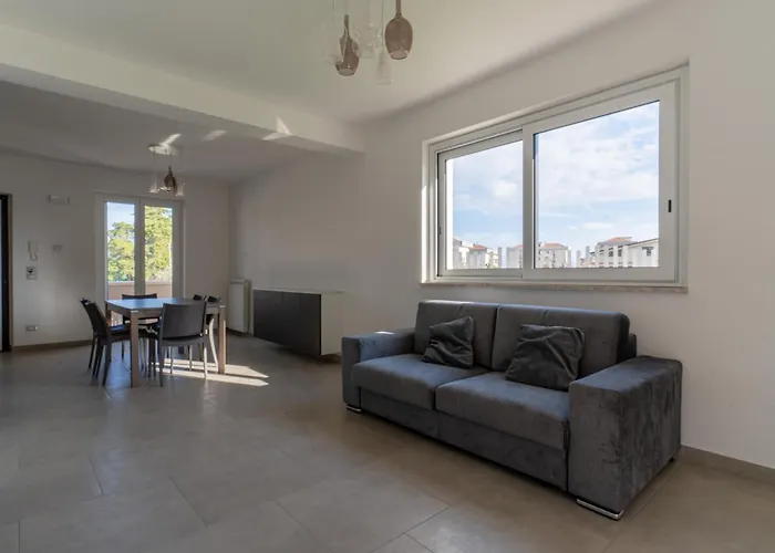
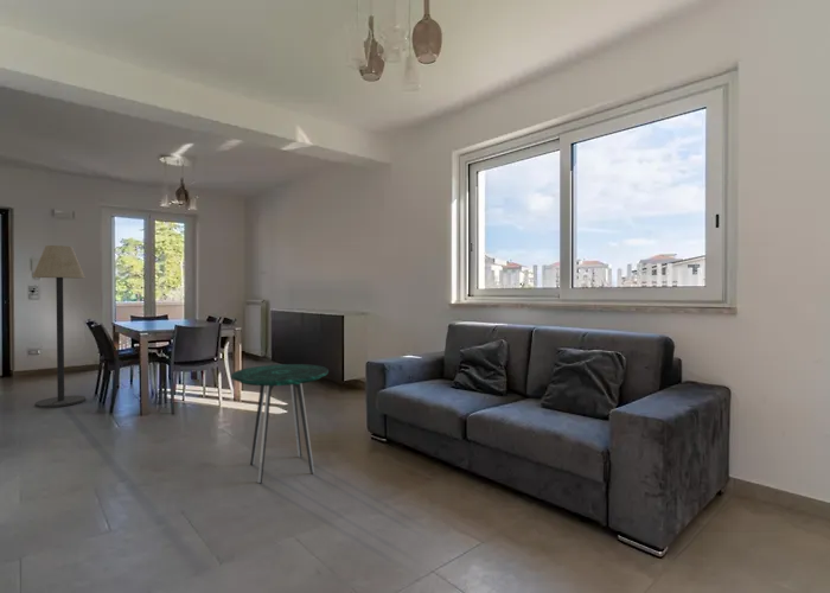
+ floor lamp [31,244,87,409]
+ side table [230,363,330,484]
